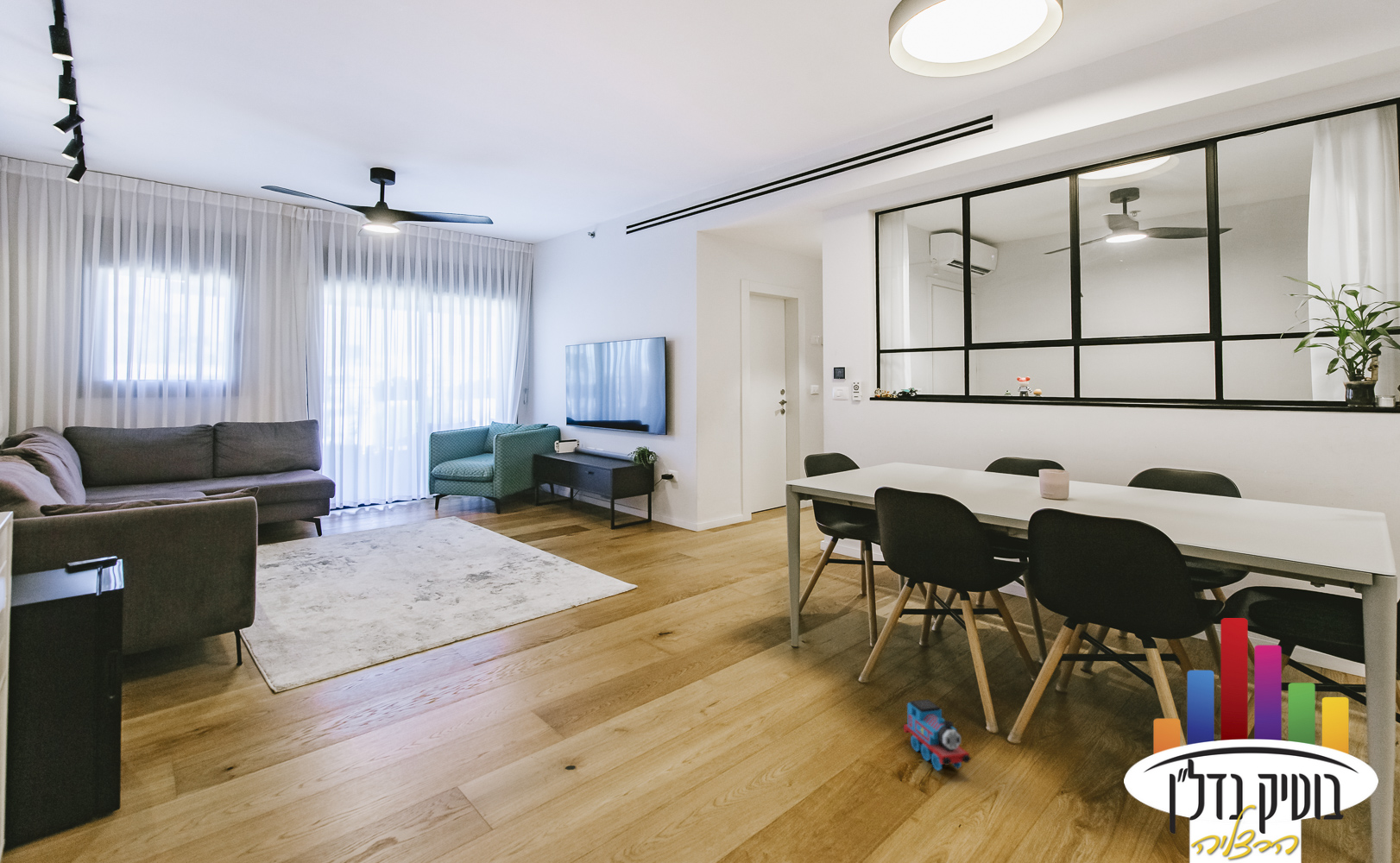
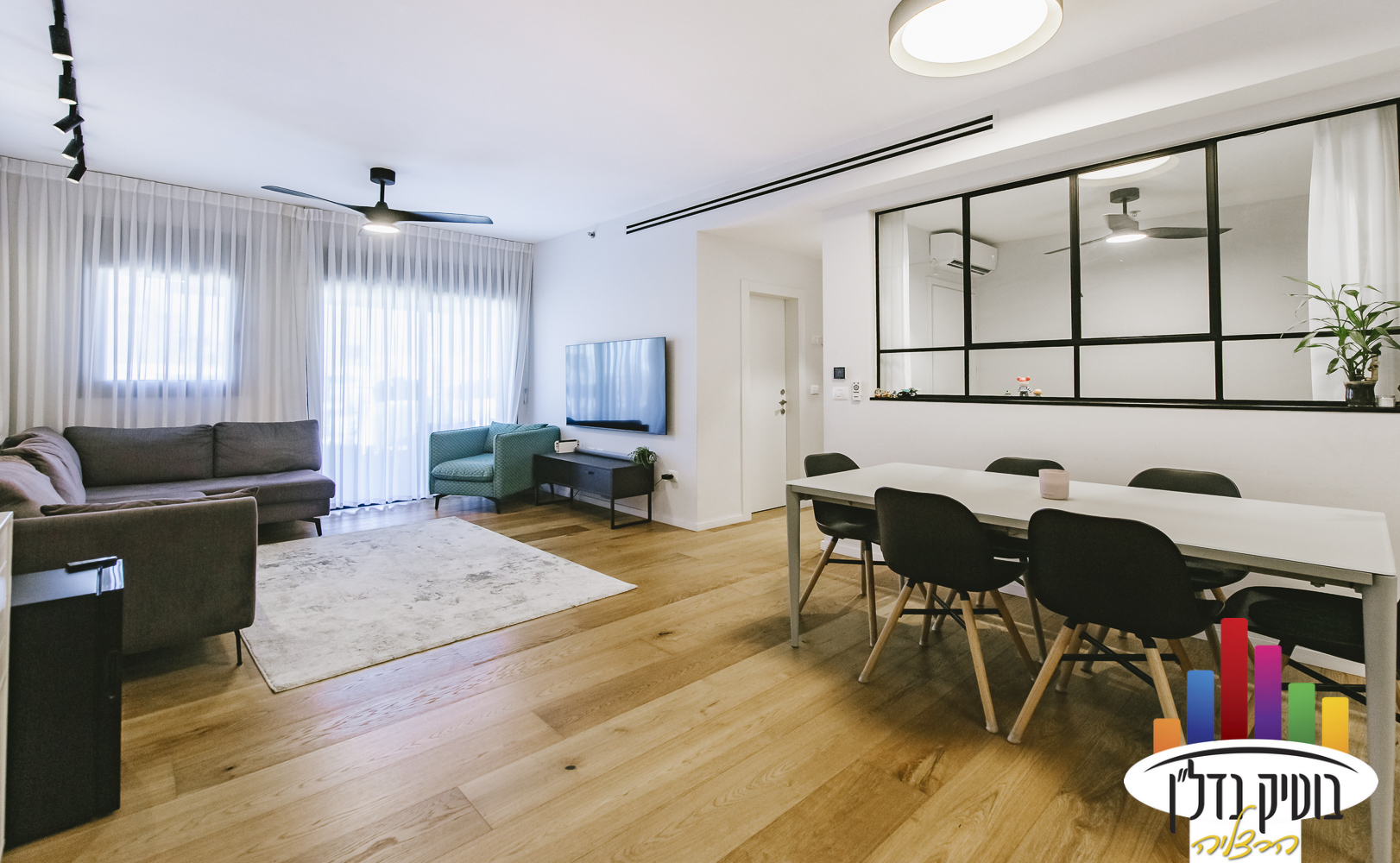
- toy train [902,698,972,772]
